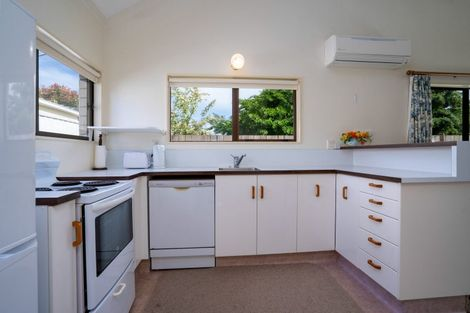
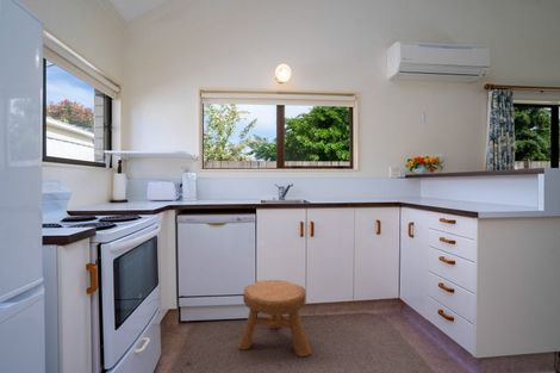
+ stool [237,279,313,358]
